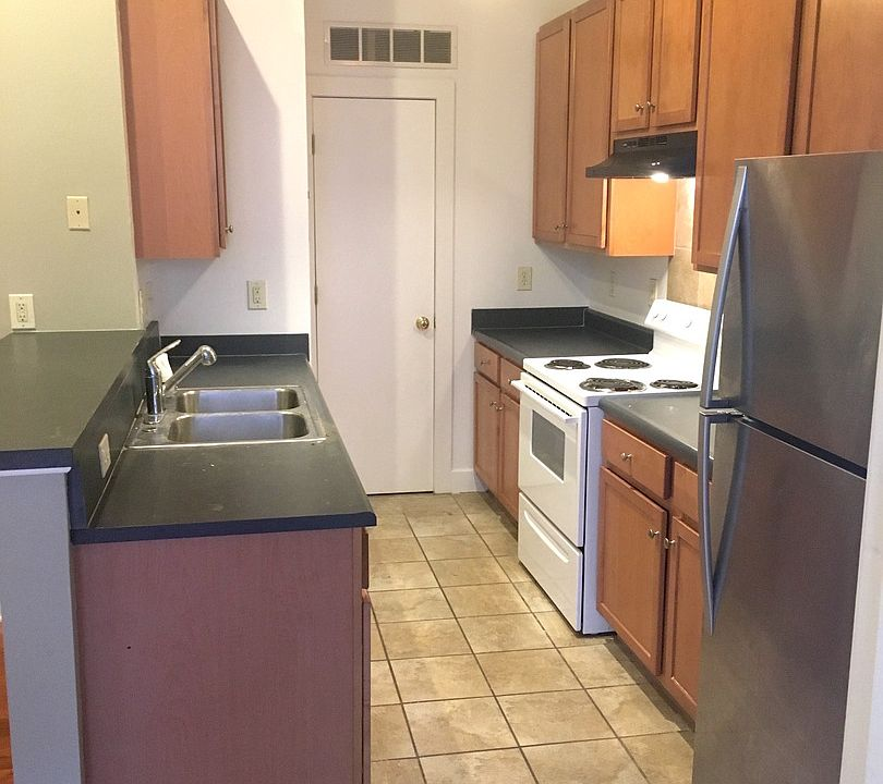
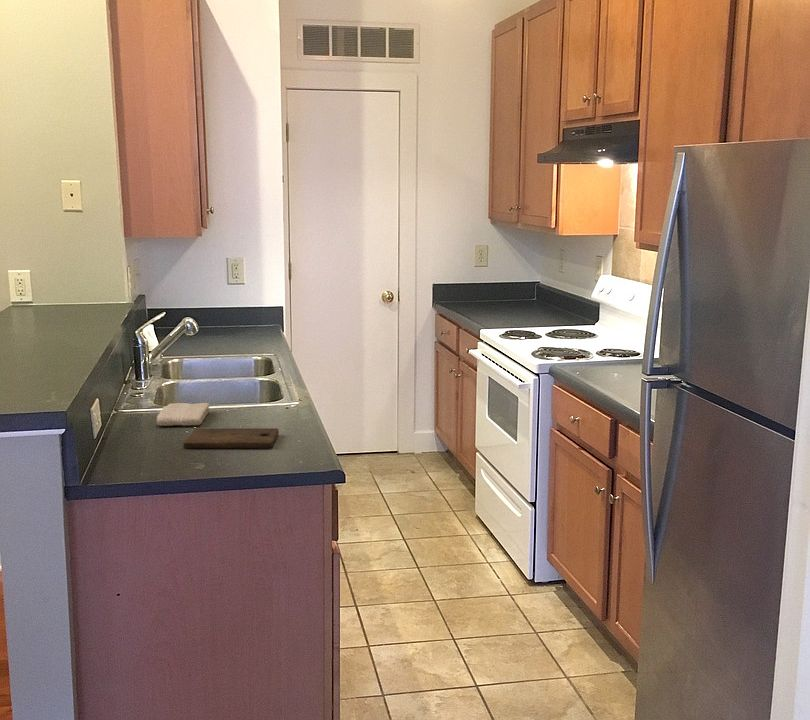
+ cutting board [182,427,280,449]
+ washcloth [156,402,211,427]
